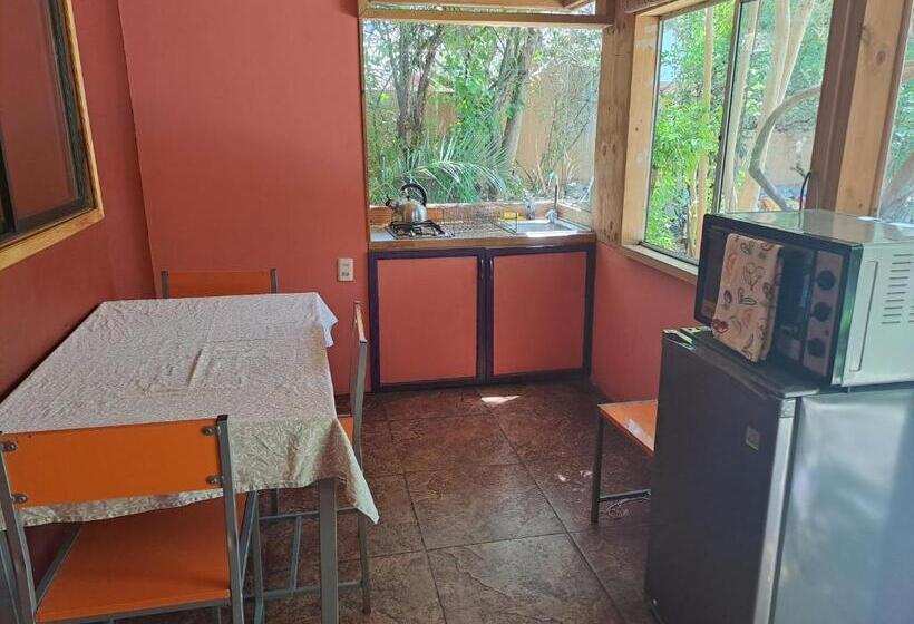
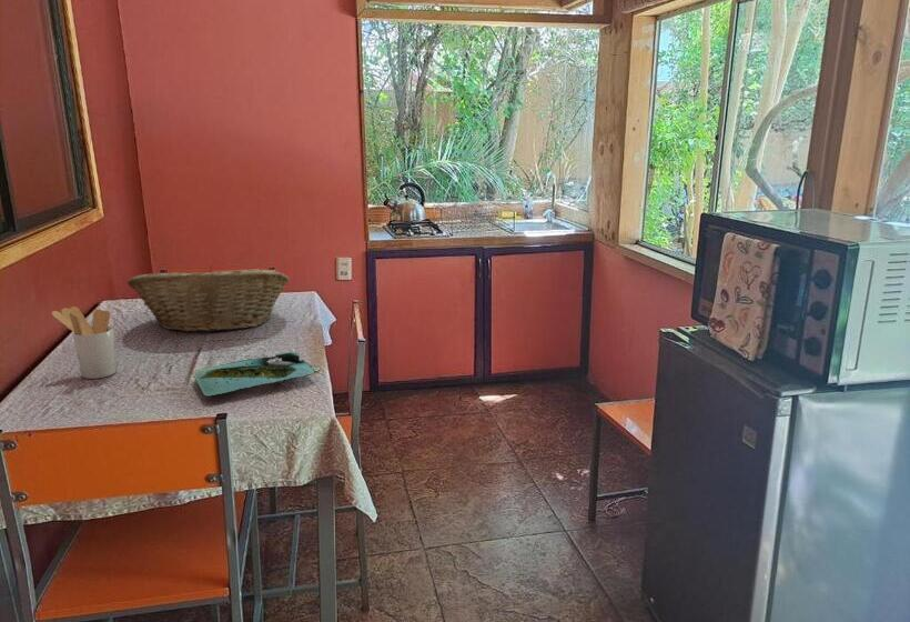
+ fruit basket [127,264,290,333]
+ platter [191,351,321,397]
+ utensil holder [51,305,118,380]
